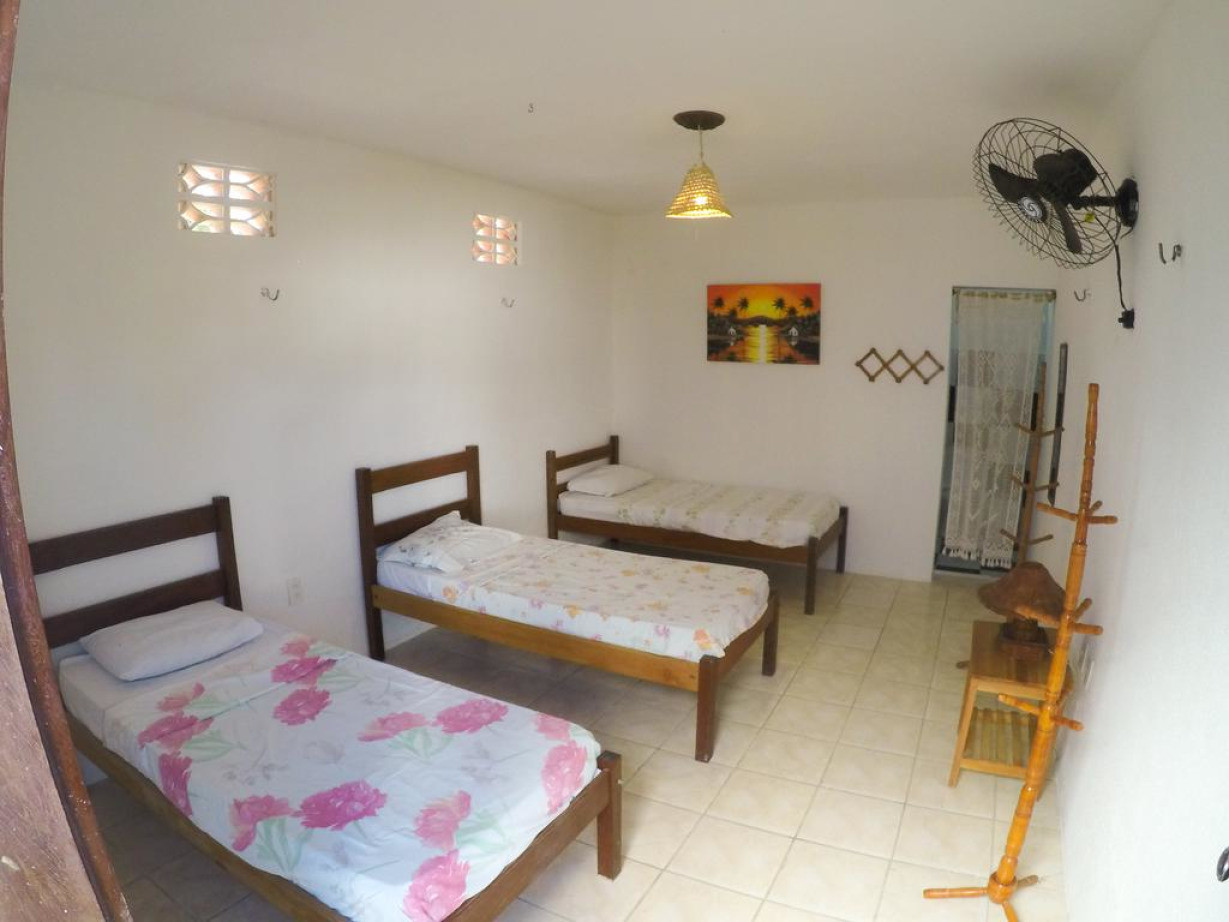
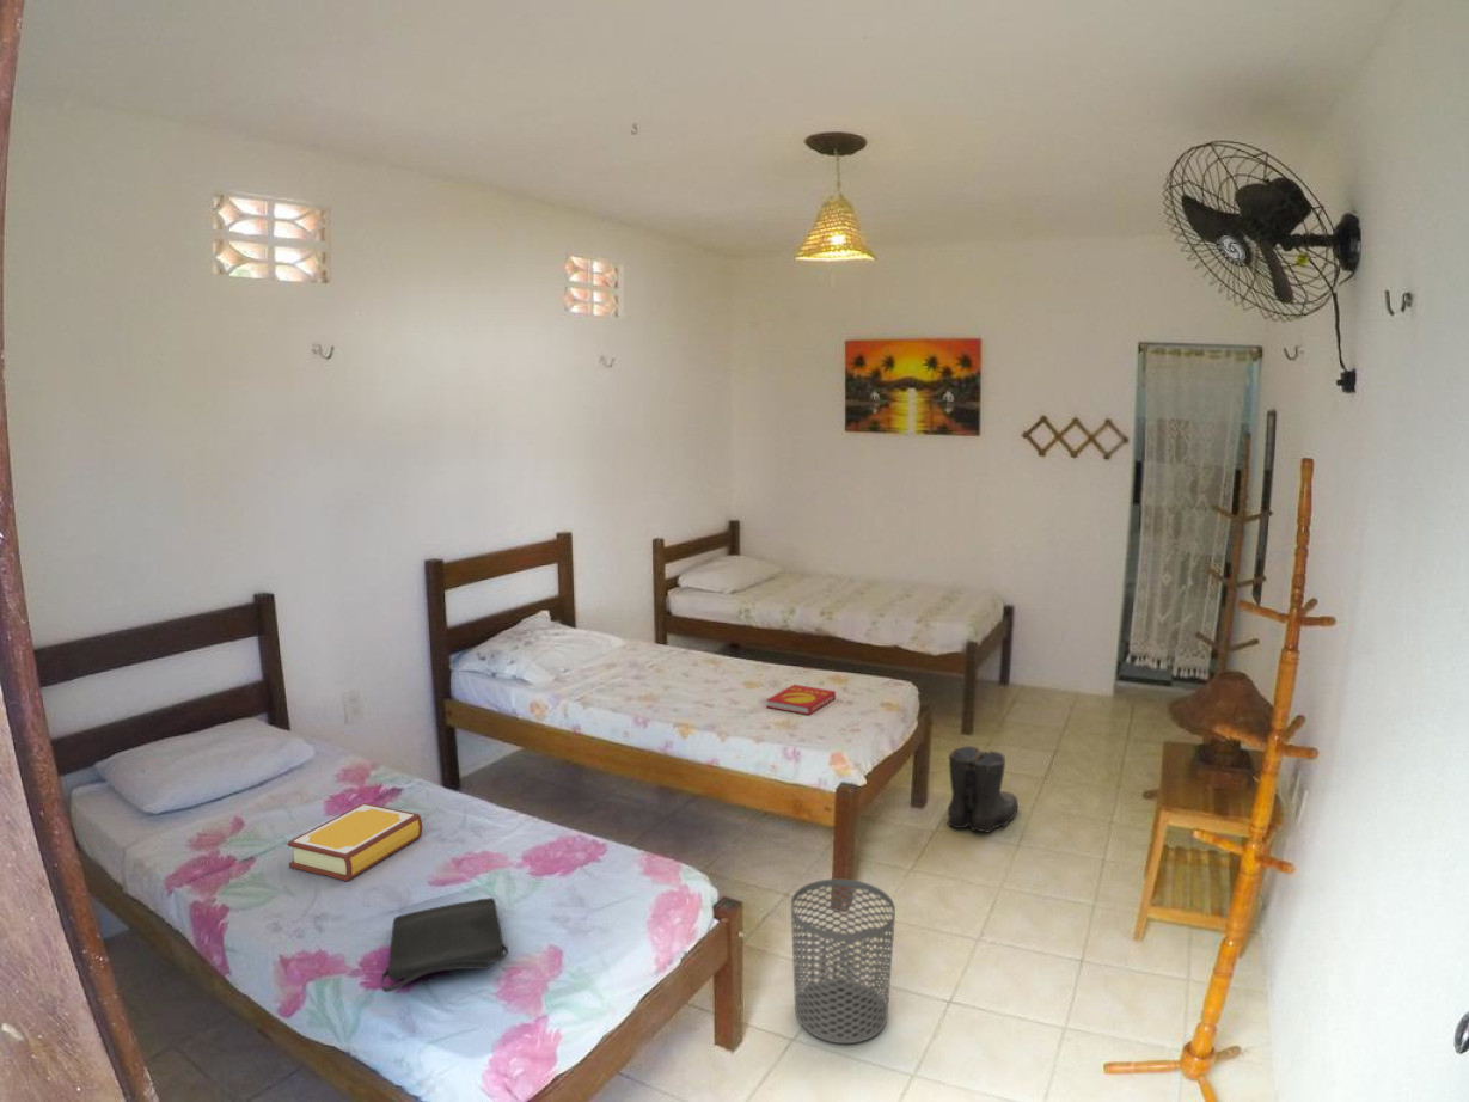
+ boots [943,745,1020,834]
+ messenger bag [380,896,509,993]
+ waste bin [790,877,896,1045]
+ book [765,684,837,716]
+ book [287,802,423,882]
